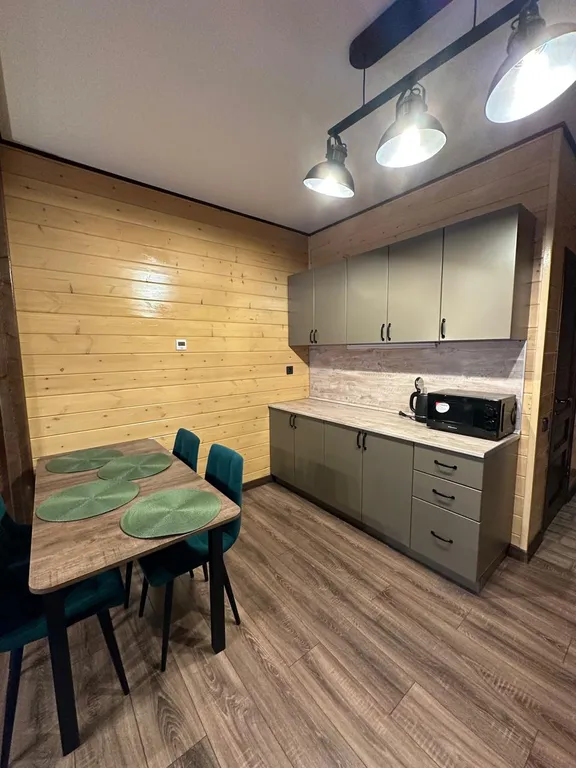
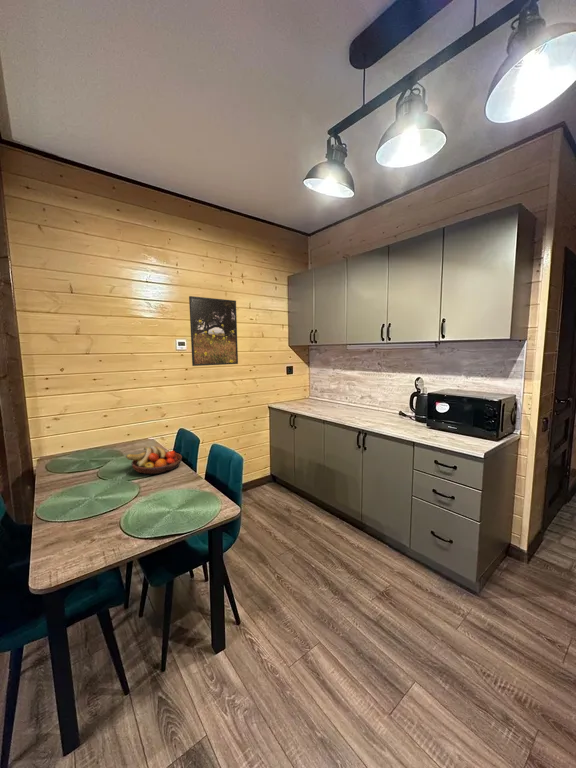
+ fruit bowl [125,445,183,475]
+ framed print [188,295,239,367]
